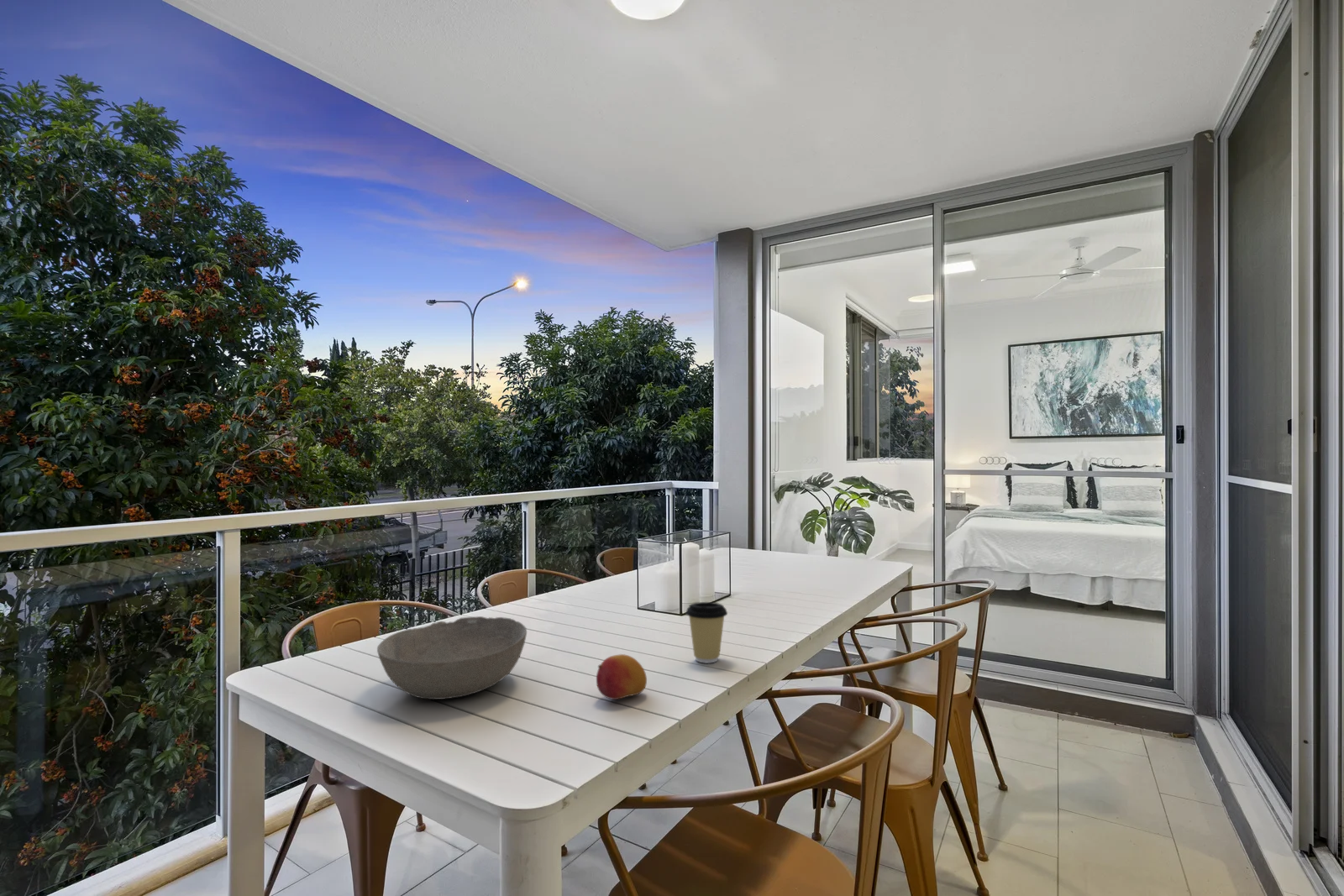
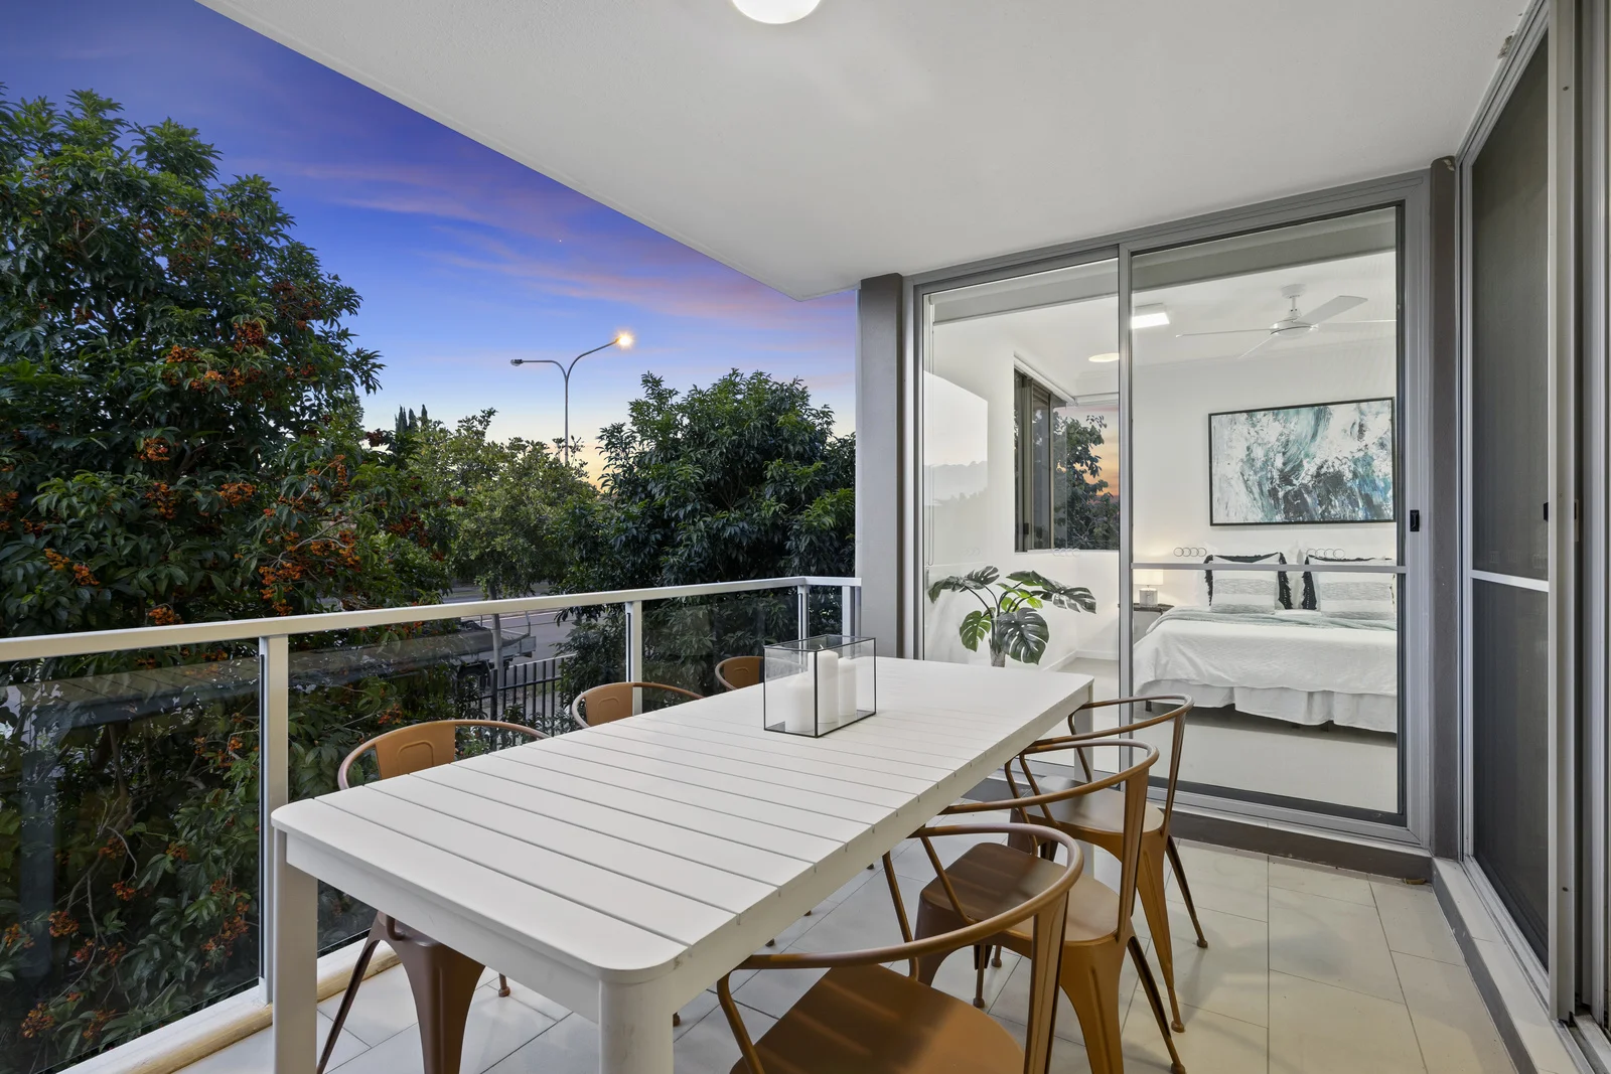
- bowl [376,616,528,700]
- coffee cup [685,601,728,664]
- fruit [596,653,648,700]
